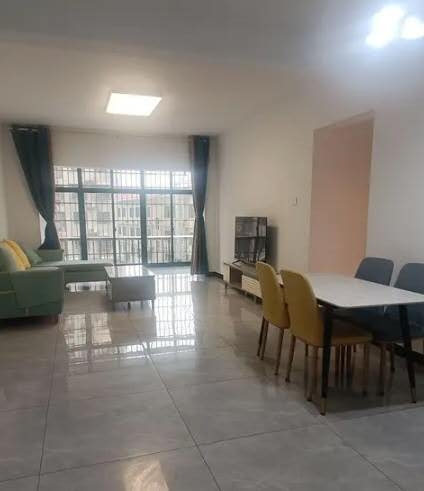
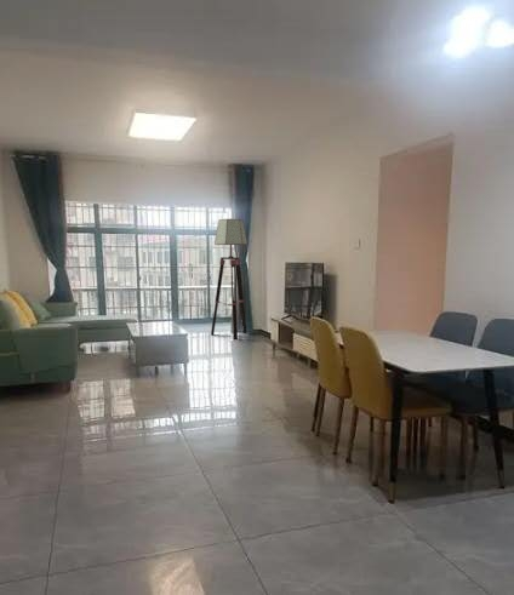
+ floor lamp [210,218,249,341]
